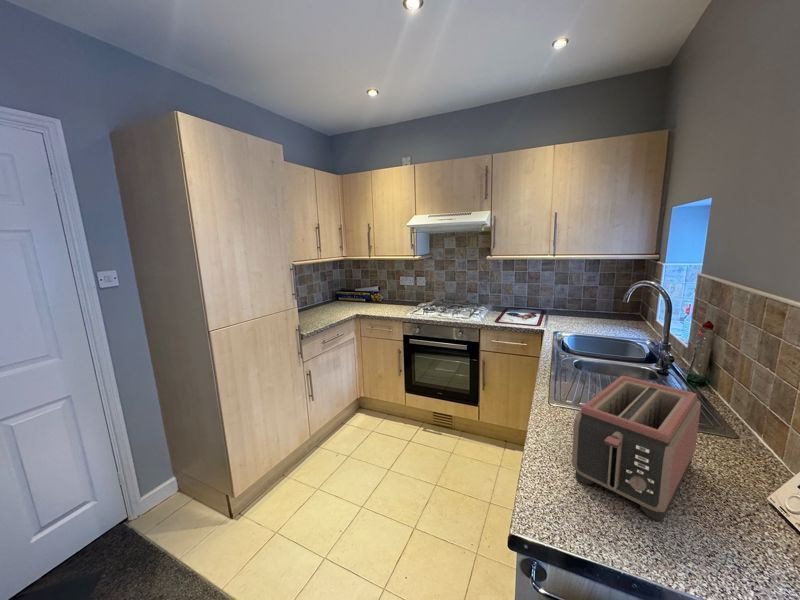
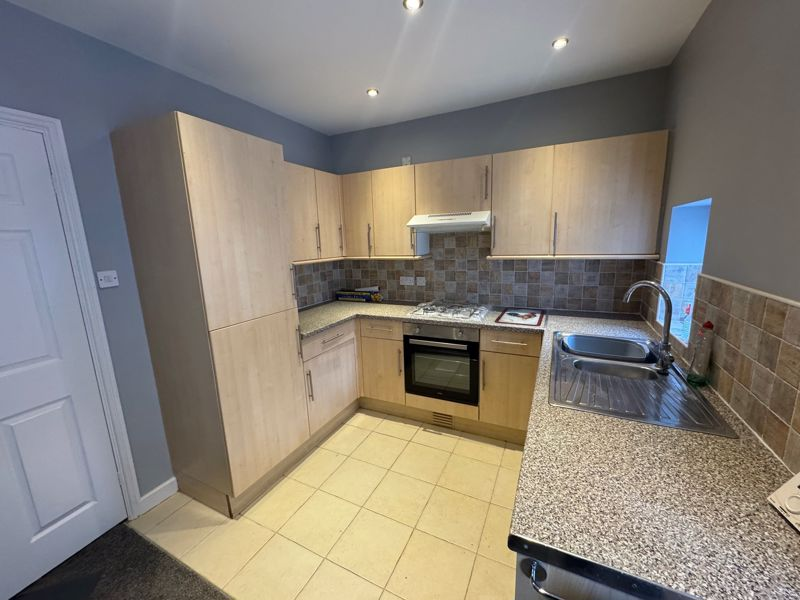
- toaster [571,375,702,523]
